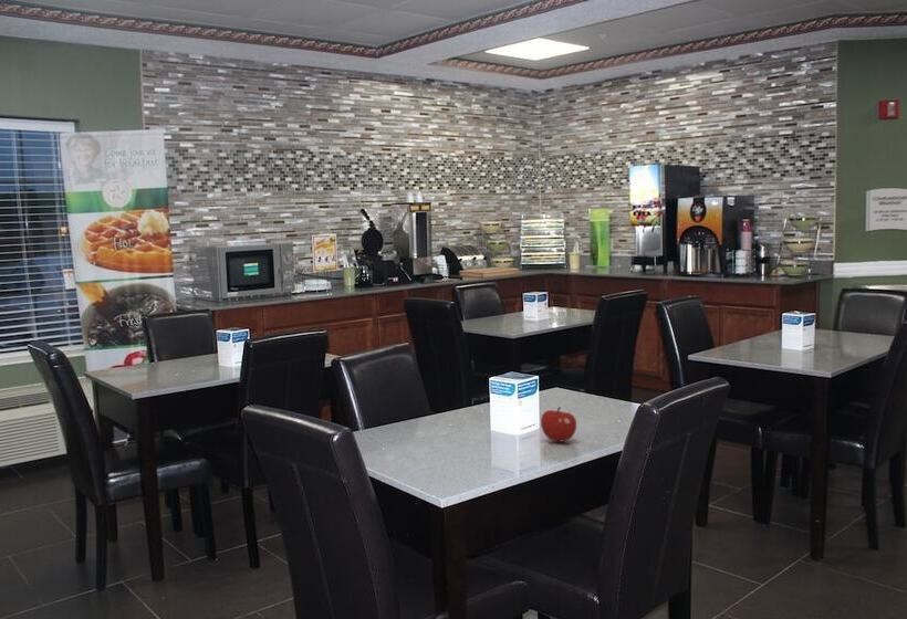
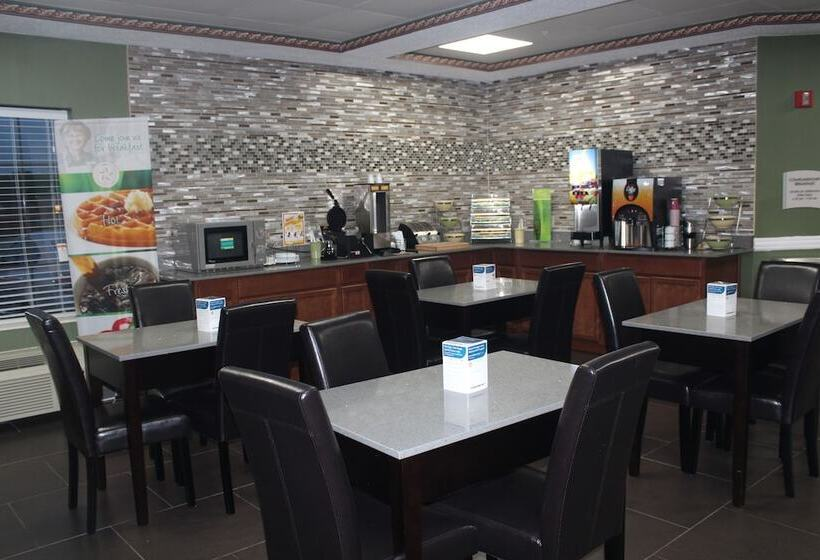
- fruit [540,406,577,442]
